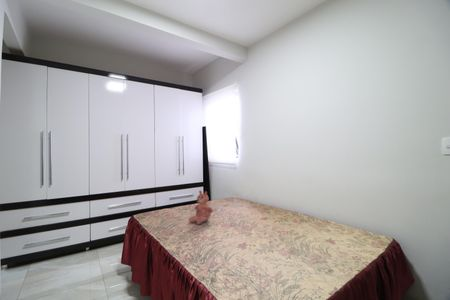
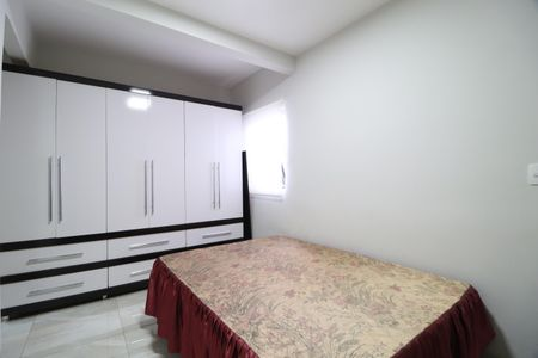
- teddy bear [188,190,214,225]
